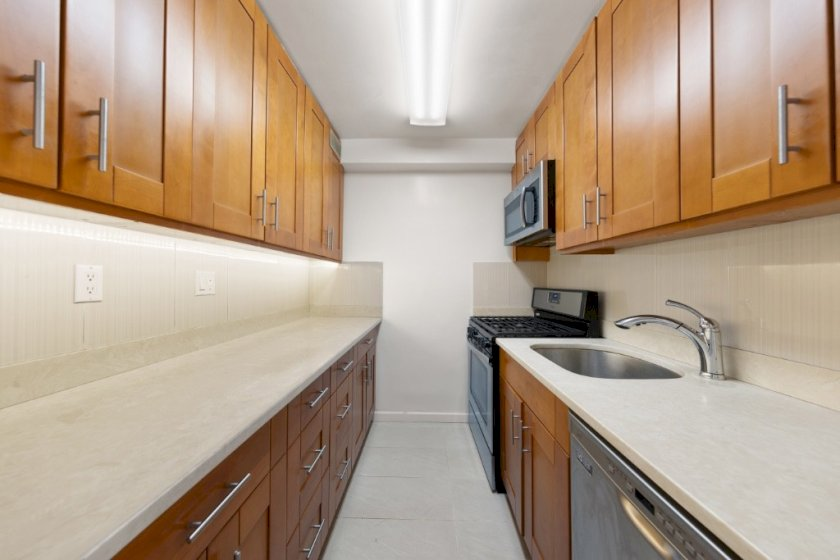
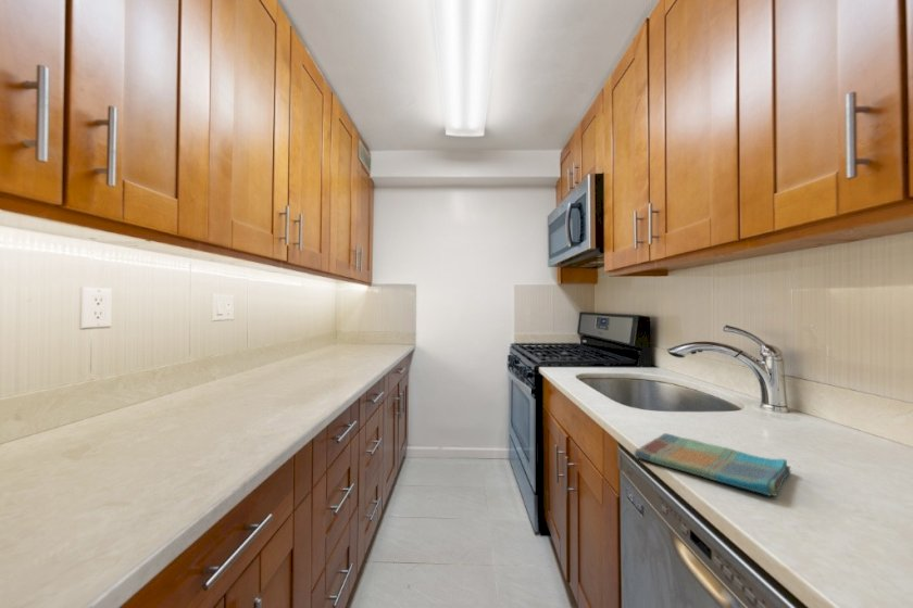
+ dish towel [634,432,792,497]
